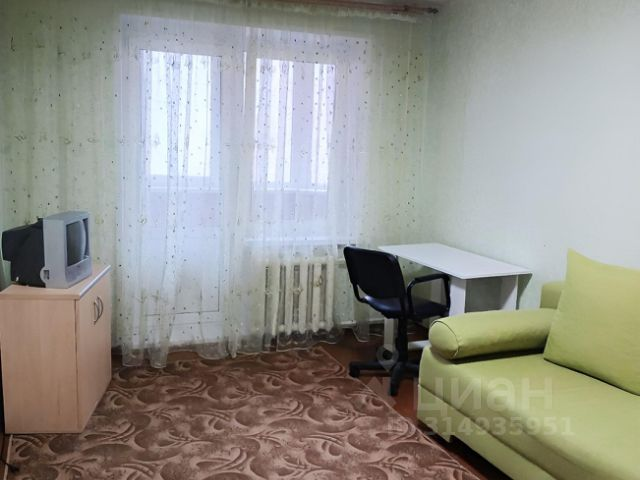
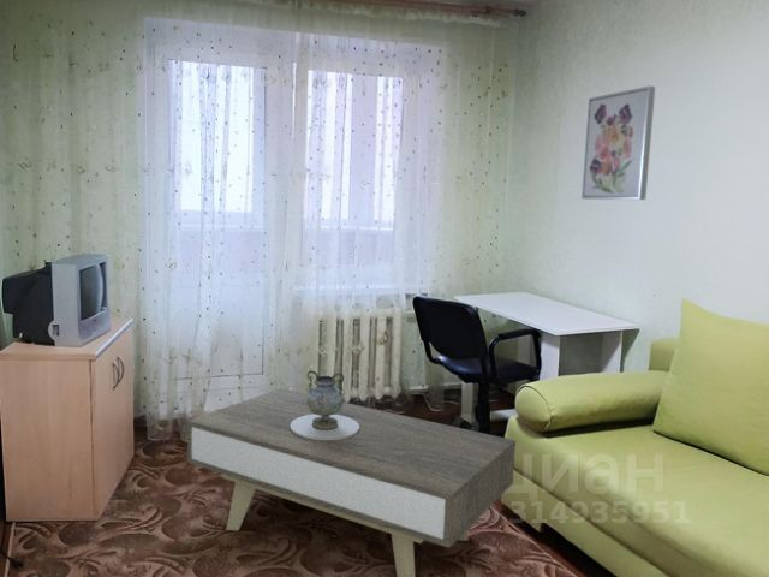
+ wall art [580,84,656,201]
+ coffee table [186,387,517,577]
+ decorative vase [291,370,359,440]
